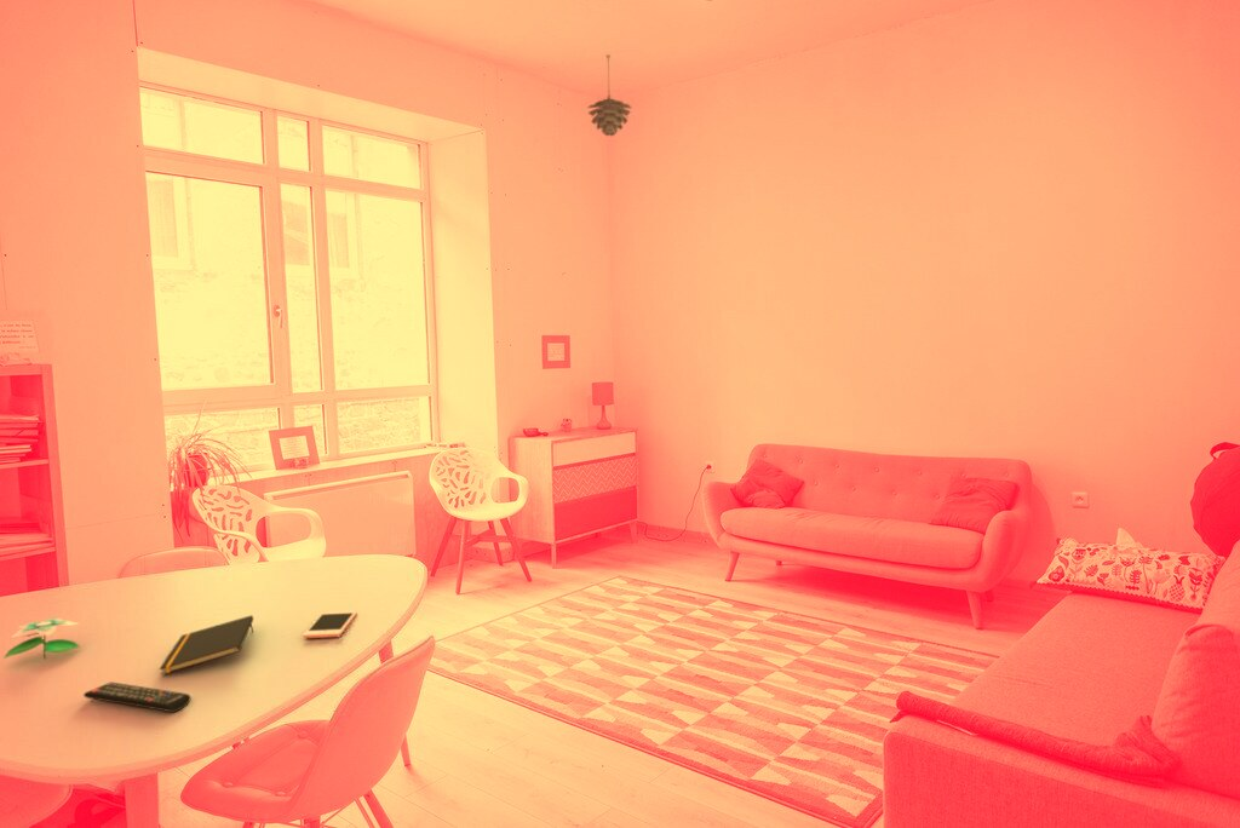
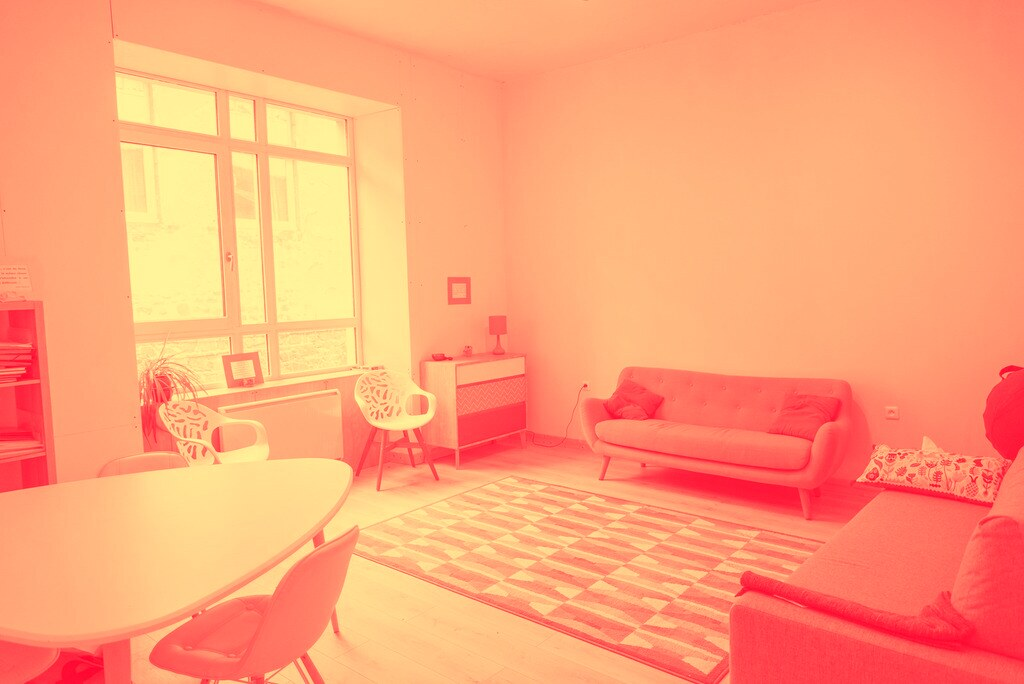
- cell phone [302,610,358,639]
- remote control [82,682,193,713]
- pendant light [587,53,632,137]
- notepad [157,614,254,675]
- flower [2,617,82,660]
